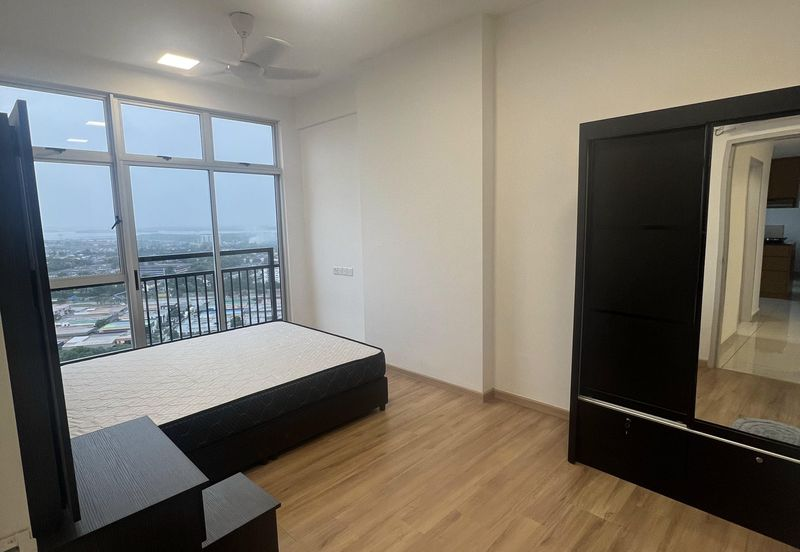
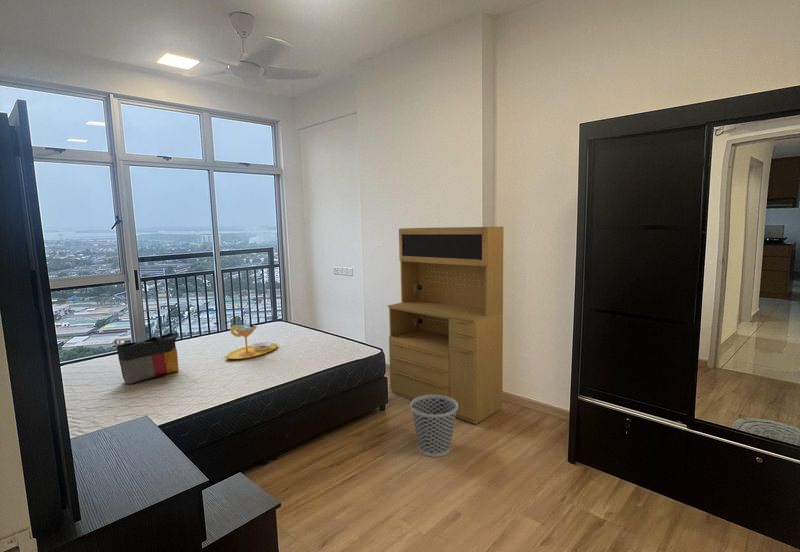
+ tote bag [116,332,180,385]
+ wastebasket [409,395,458,458]
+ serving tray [223,324,278,360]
+ drawer [387,226,504,425]
